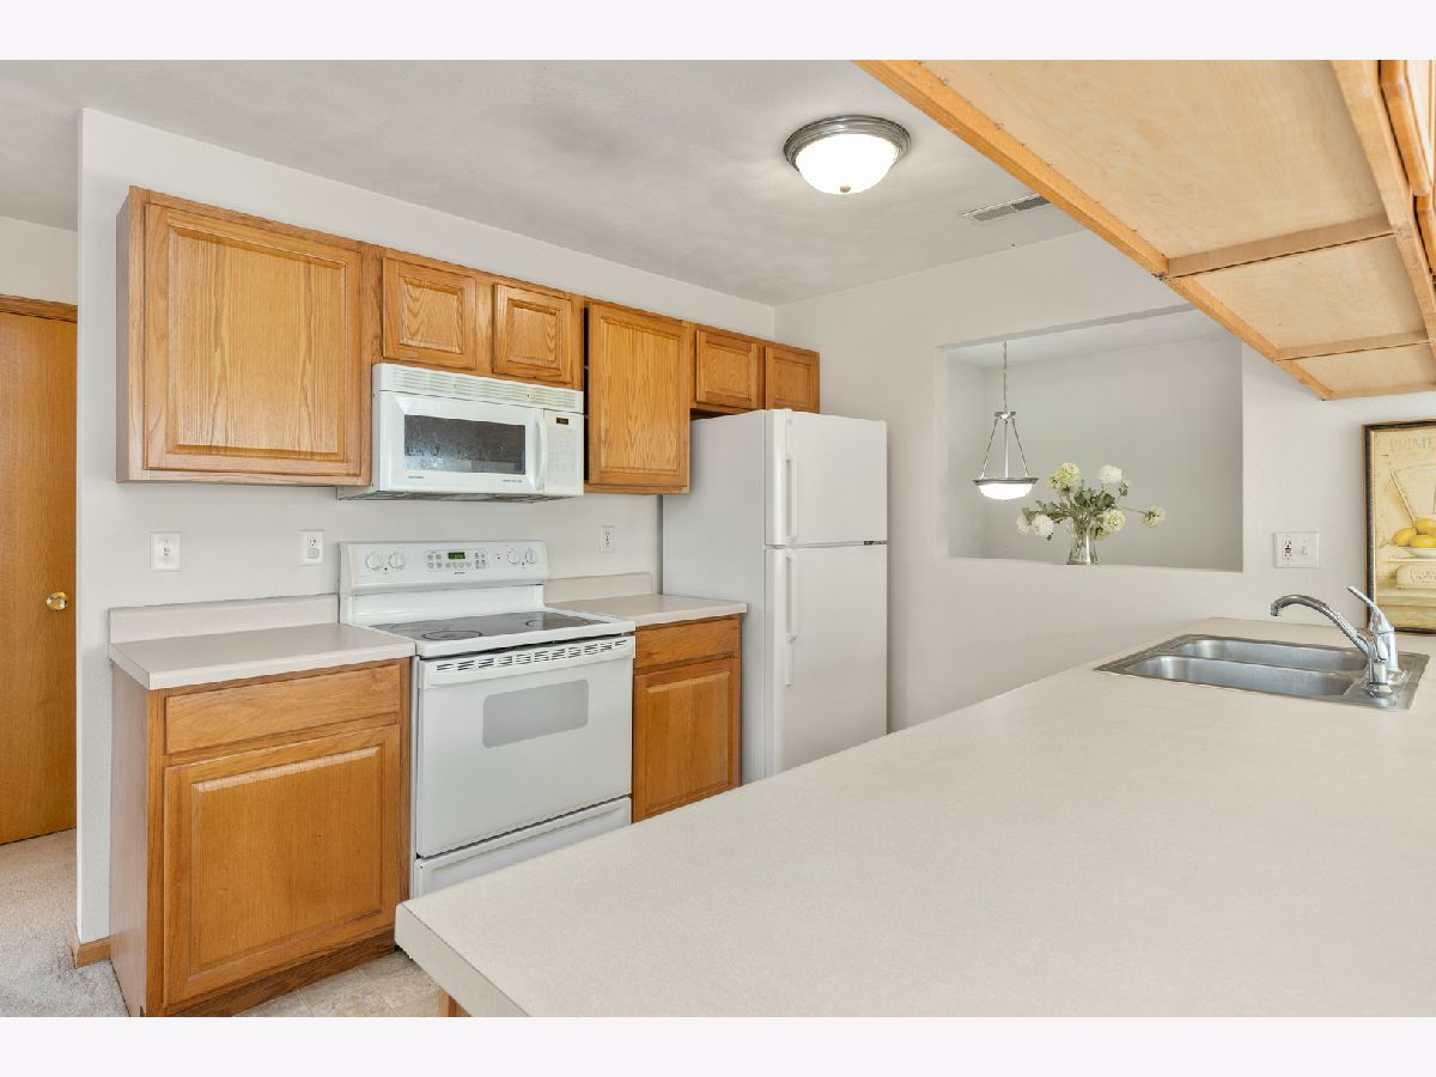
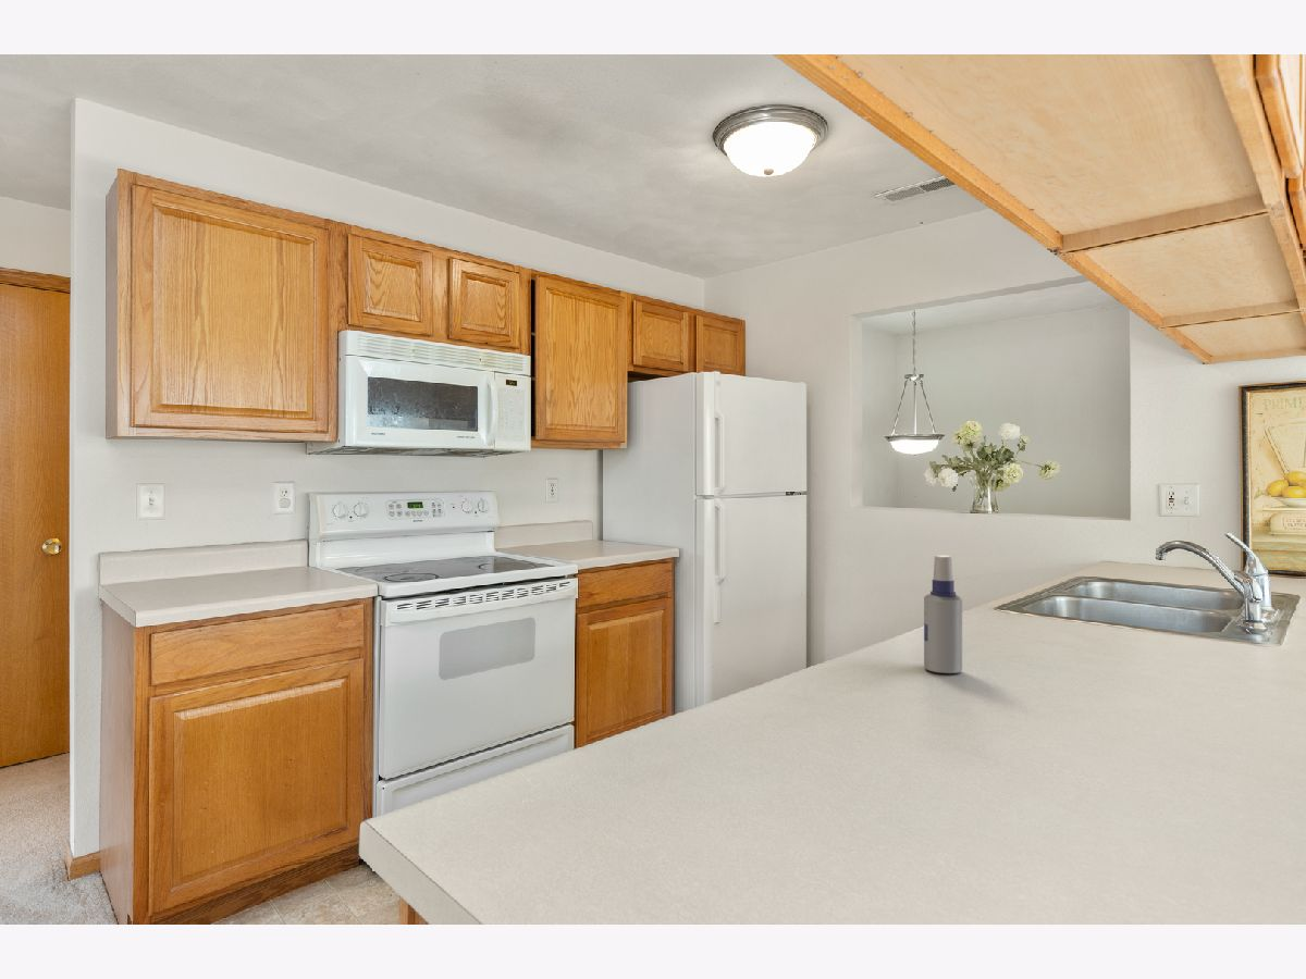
+ spray bottle [923,555,963,674]
